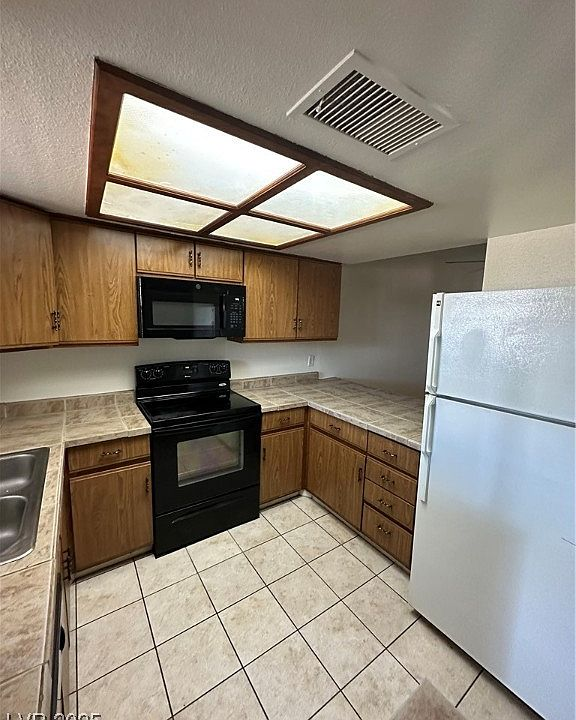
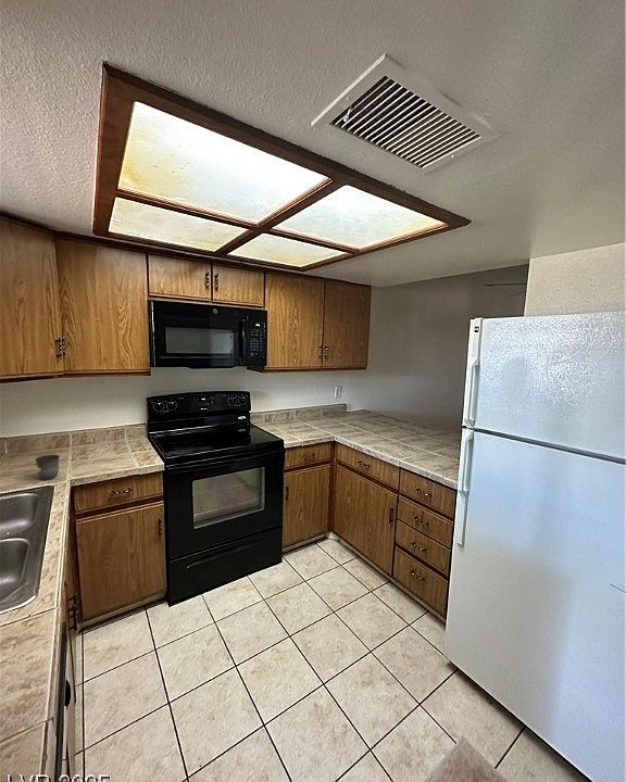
+ mug [34,454,61,481]
